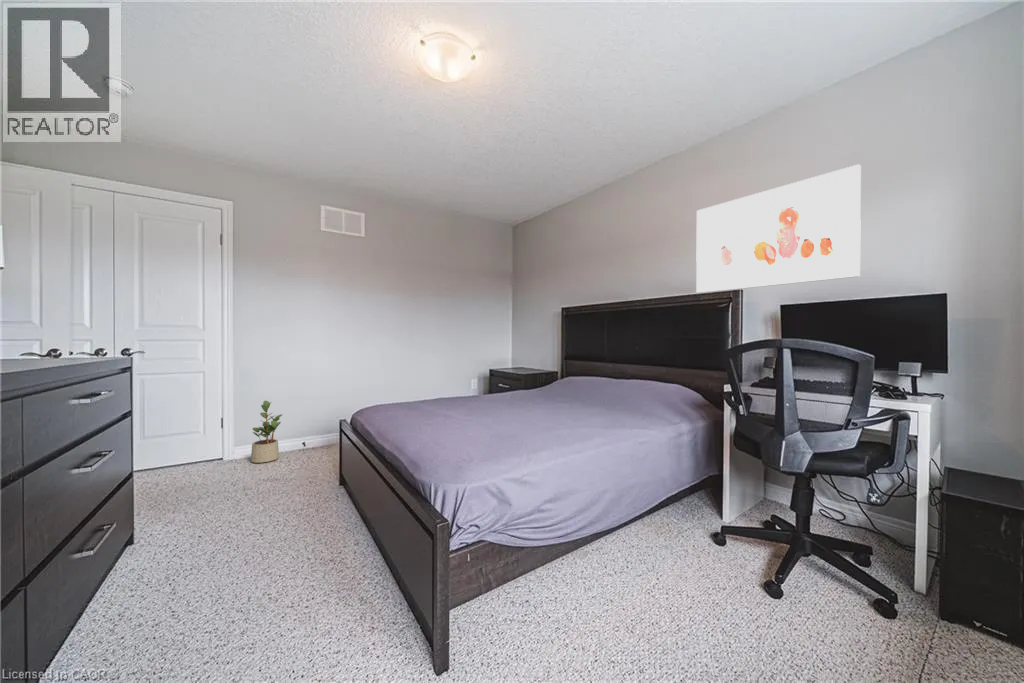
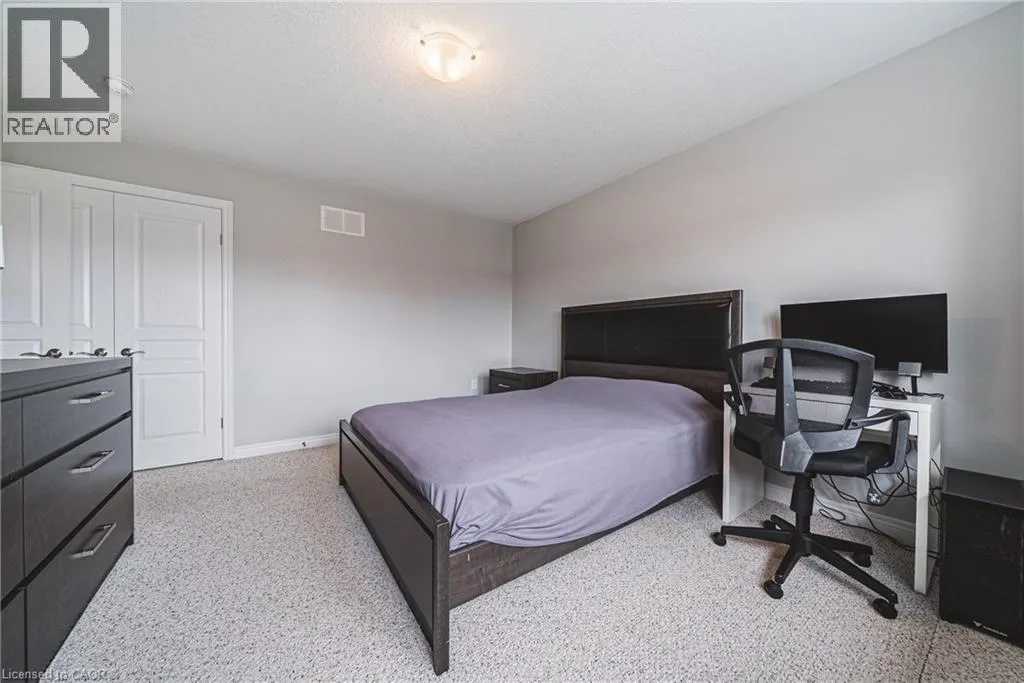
- wall art [695,163,862,294]
- potted plant [250,400,283,464]
